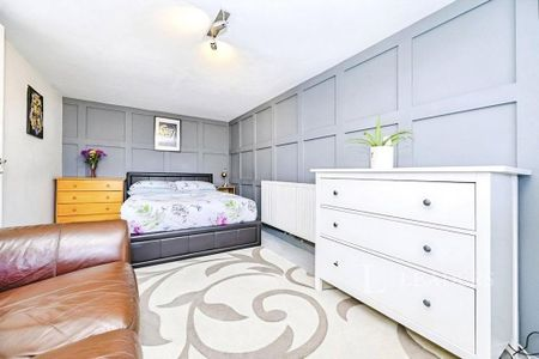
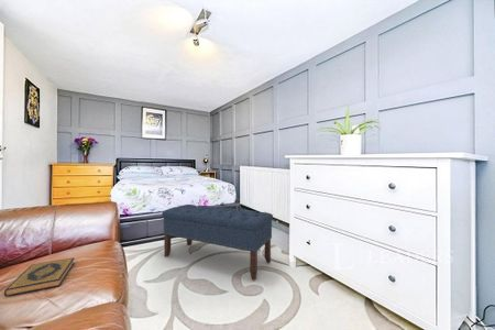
+ bench [161,204,274,280]
+ hardback book [3,256,76,297]
